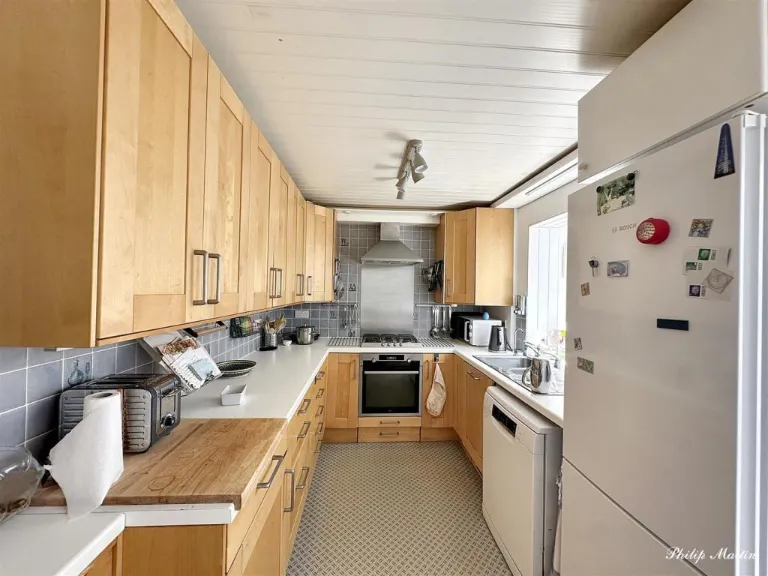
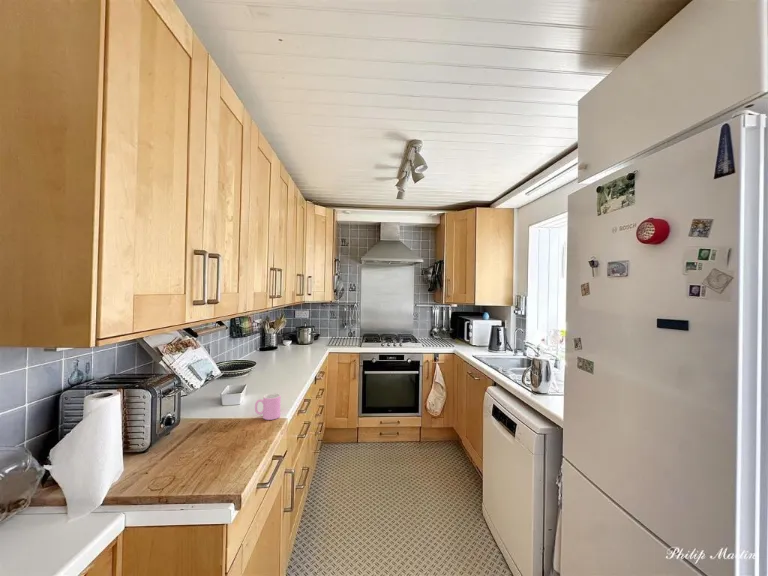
+ cup [254,392,282,421]
